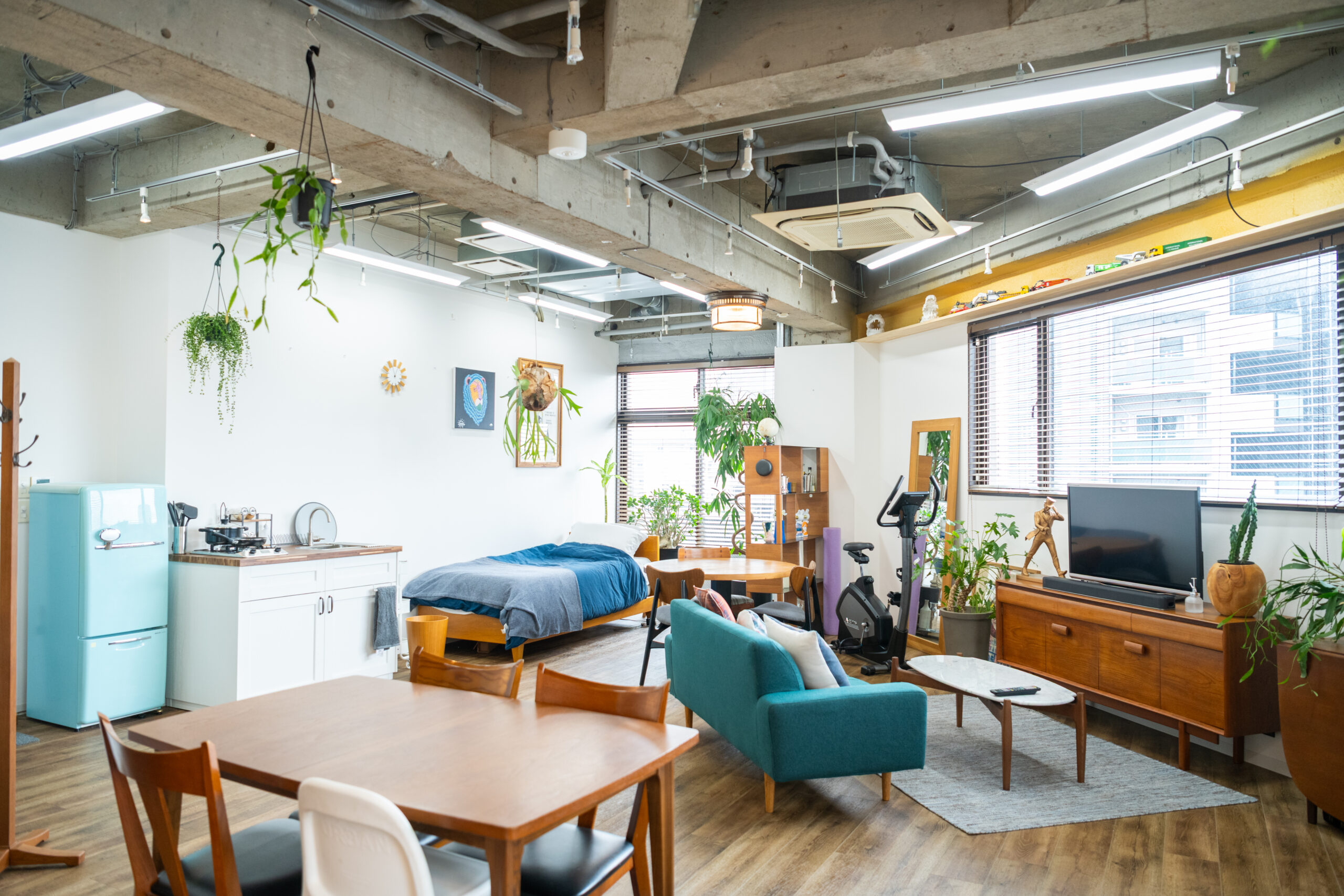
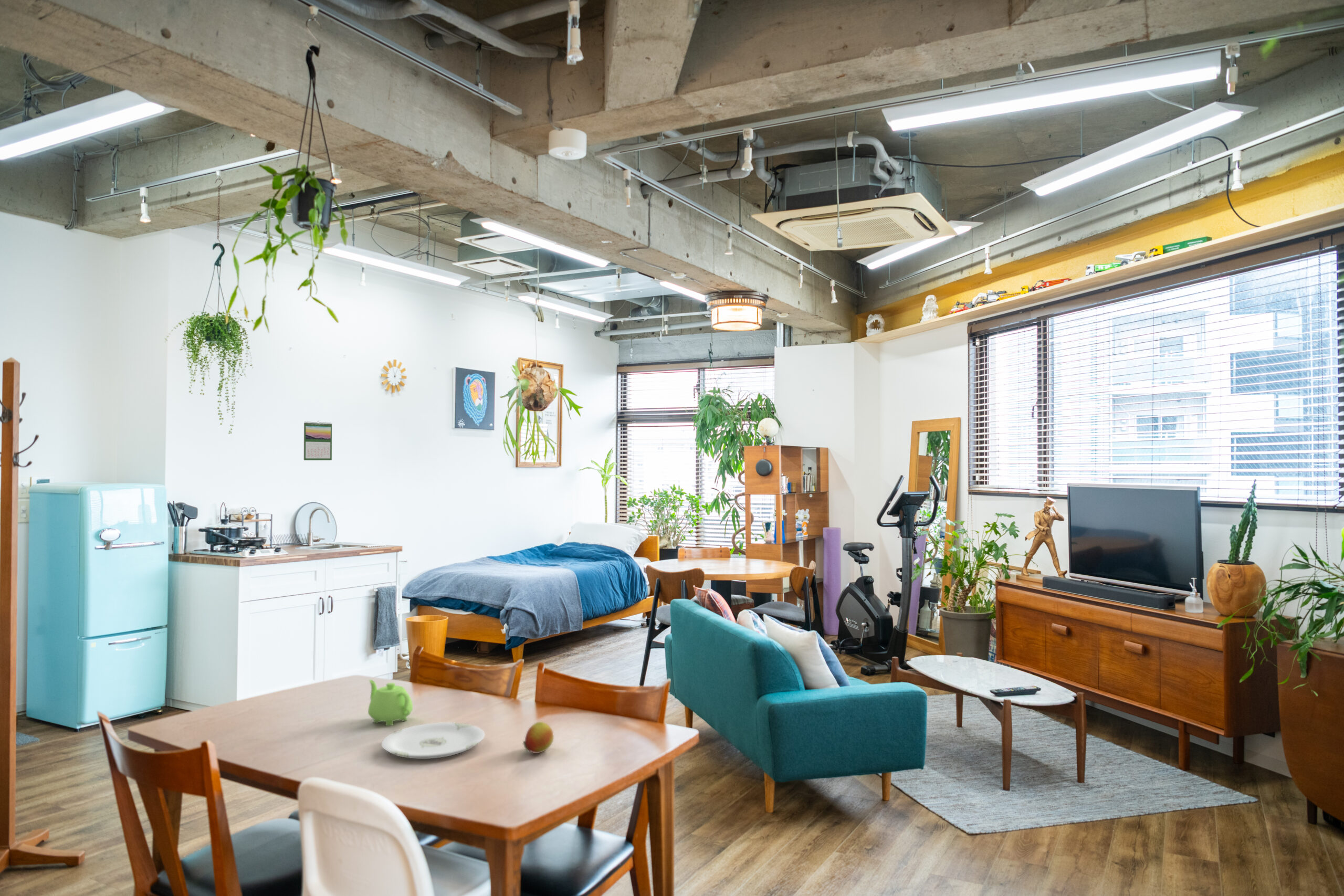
+ teapot [367,679,413,726]
+ plate [381,722,485,760]
+ calendar [303,421,332,461]
+ fruit [522,721,554,754]
